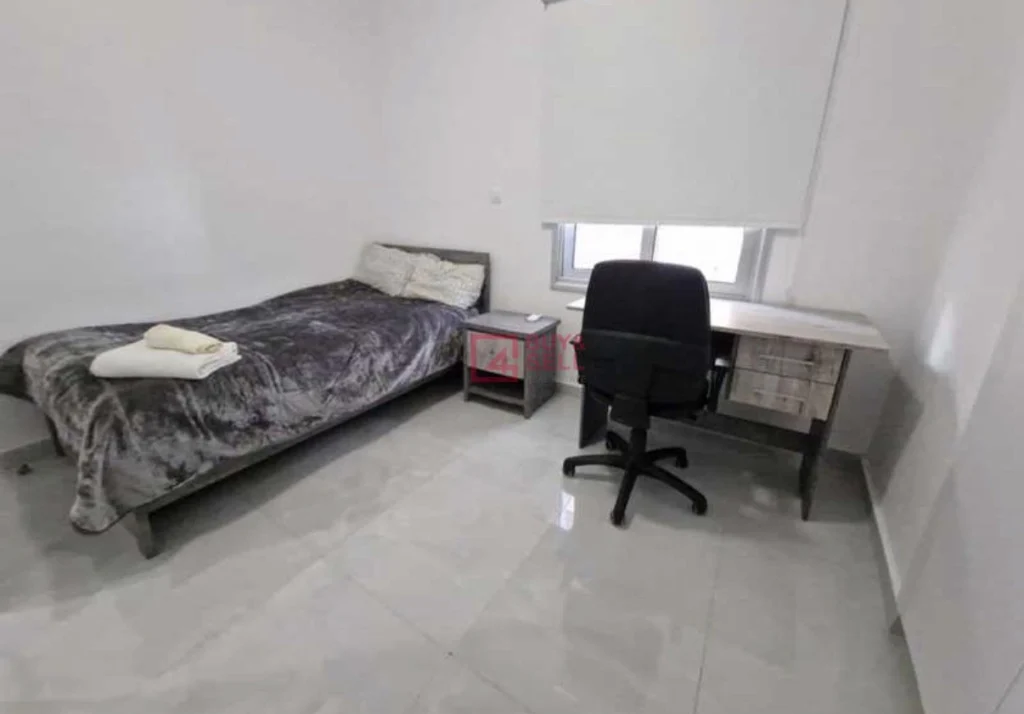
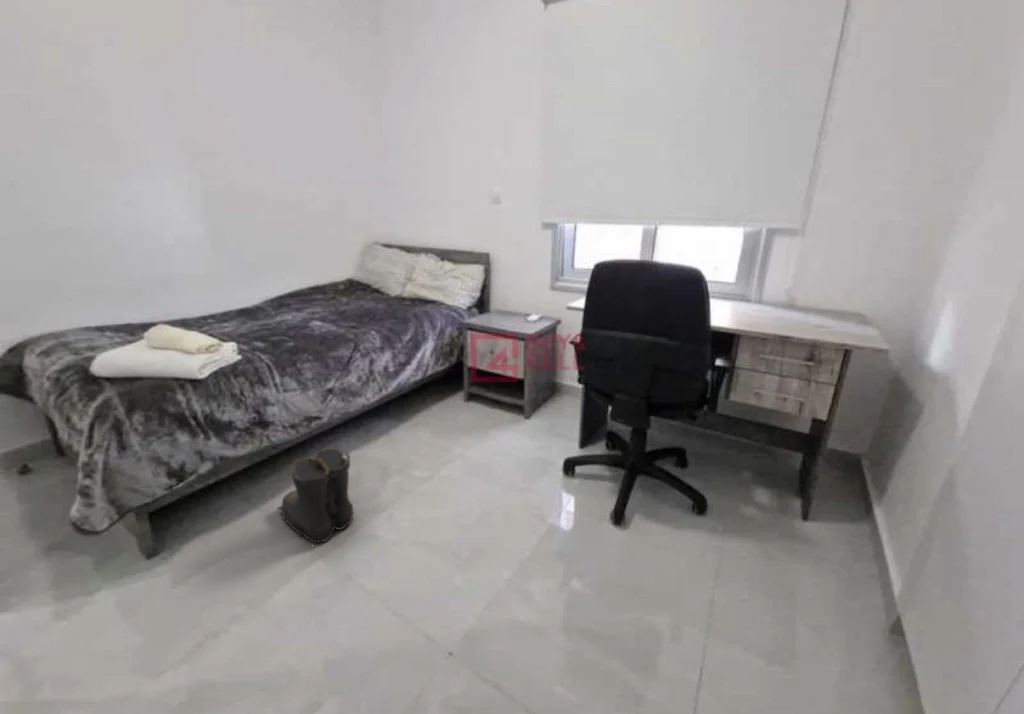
+ boots [276,447,355,544]
